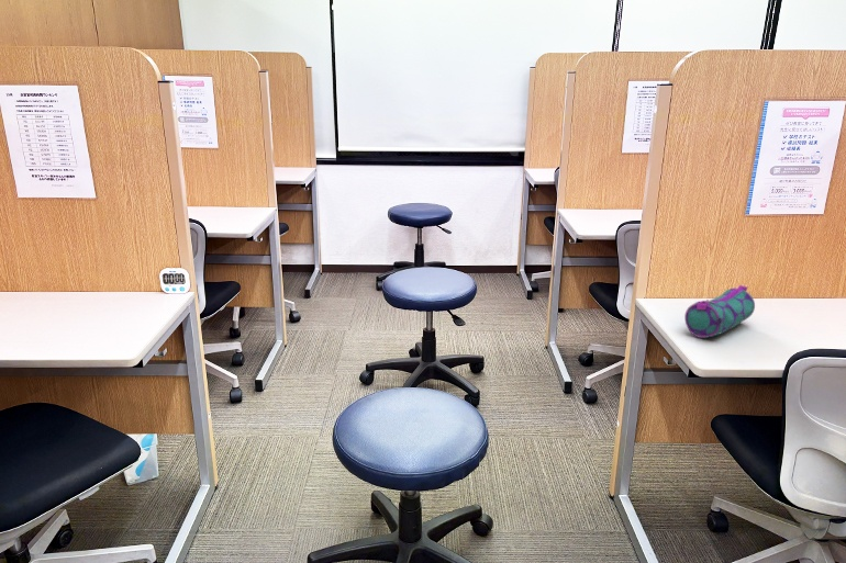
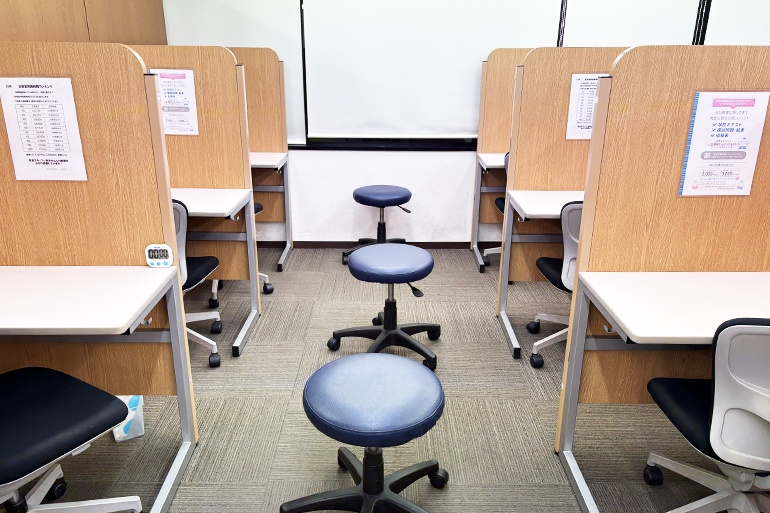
- pencil case [683,284,756,339]
